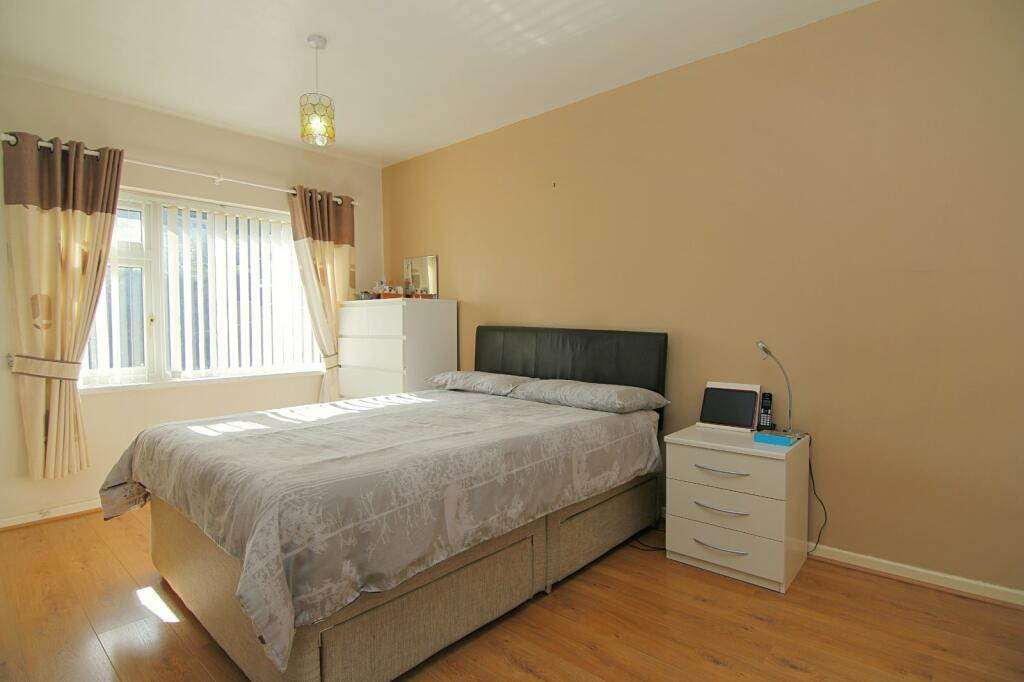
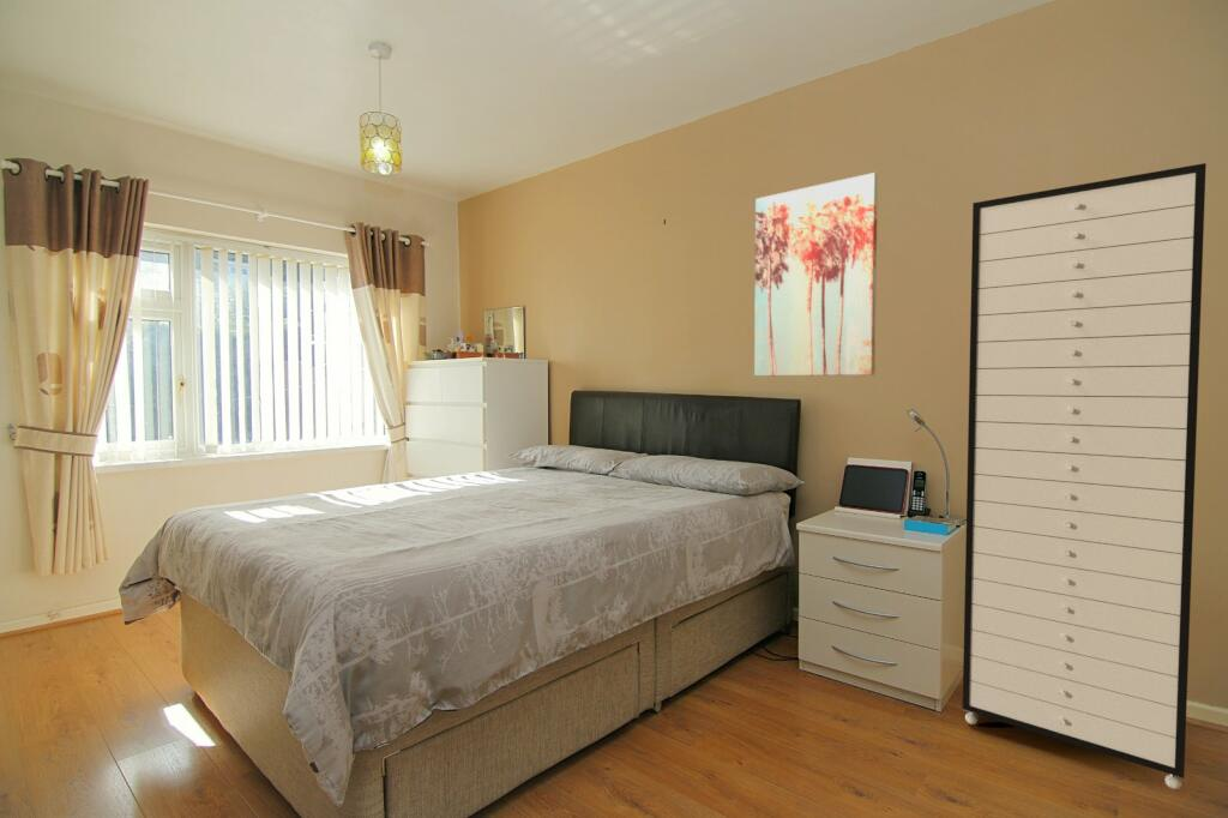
+ storage cabinet [962,162,1208,790]
+ wall art [753,172,879,378]
